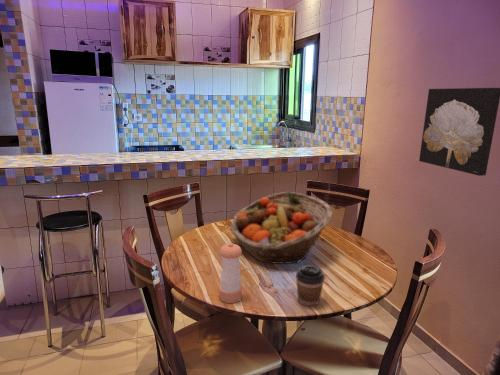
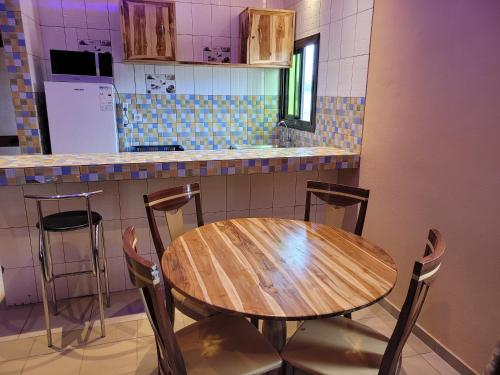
- fruit basket [230,191,333,265]
- pepper shaker [218,242,243,304]
- coffee cup [295,264,326,307]
- wall art [418,87,500,177]
